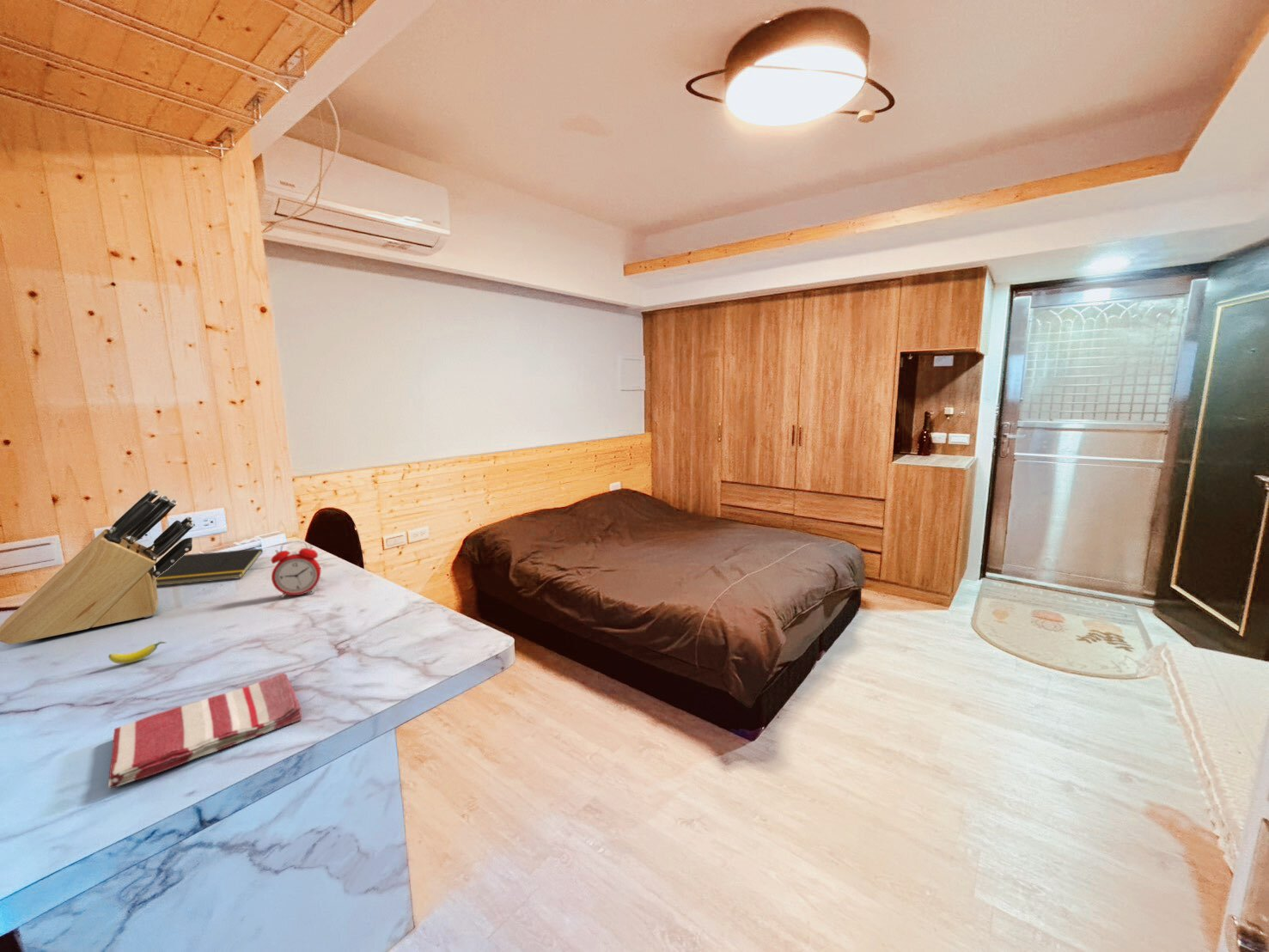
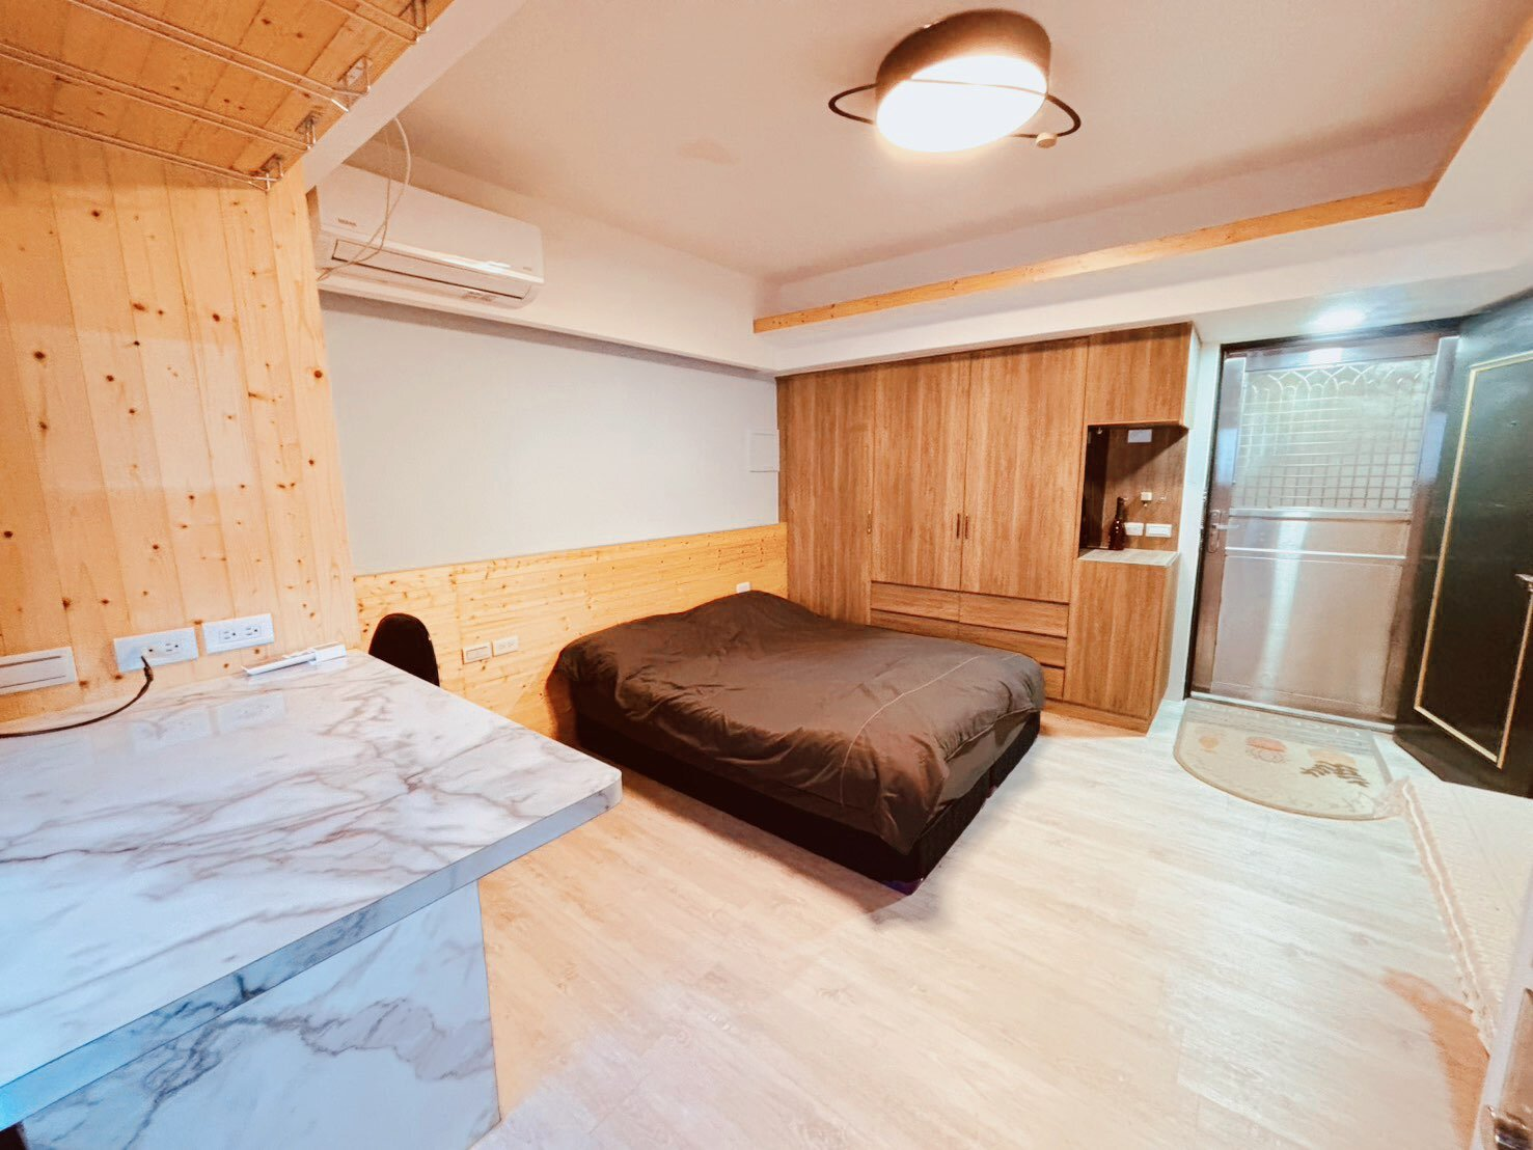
- notepad [156,547,264,587]
- fruit [107,641,167,664]
- dish towel [107,672,302,789]
- knife block [0,489,195,645]
- alarm clock [271,540,321,599]
